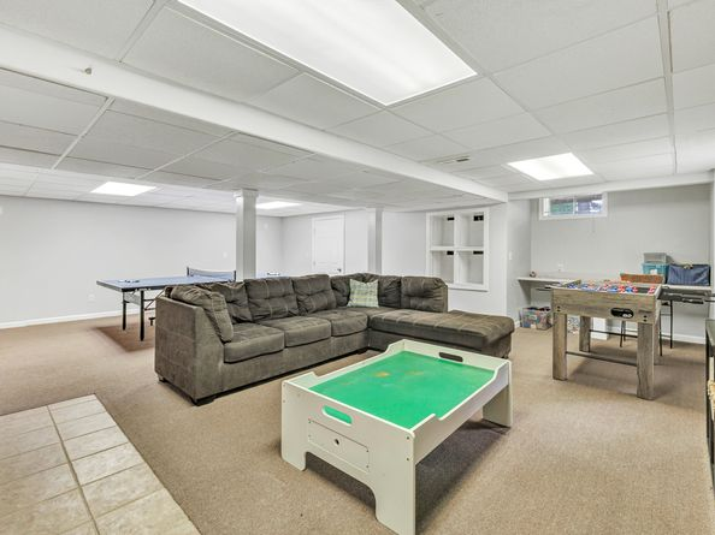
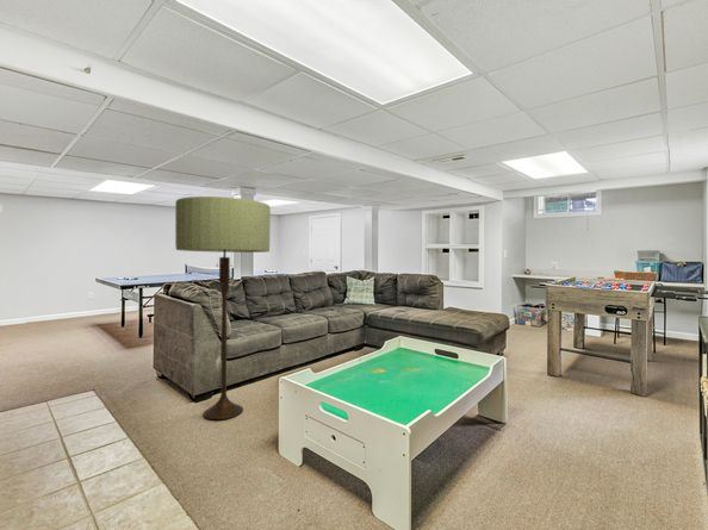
+ floor lamp [174,195,272,420]
